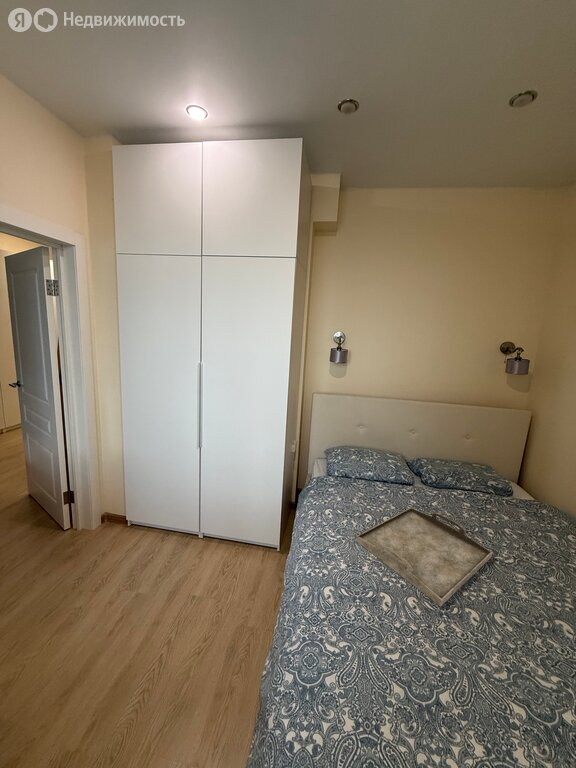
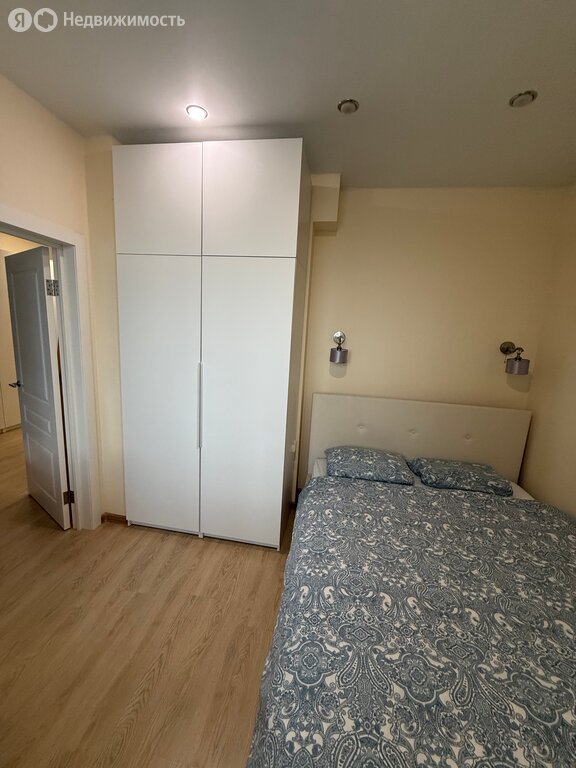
- serving tray [355,507,493,608]
